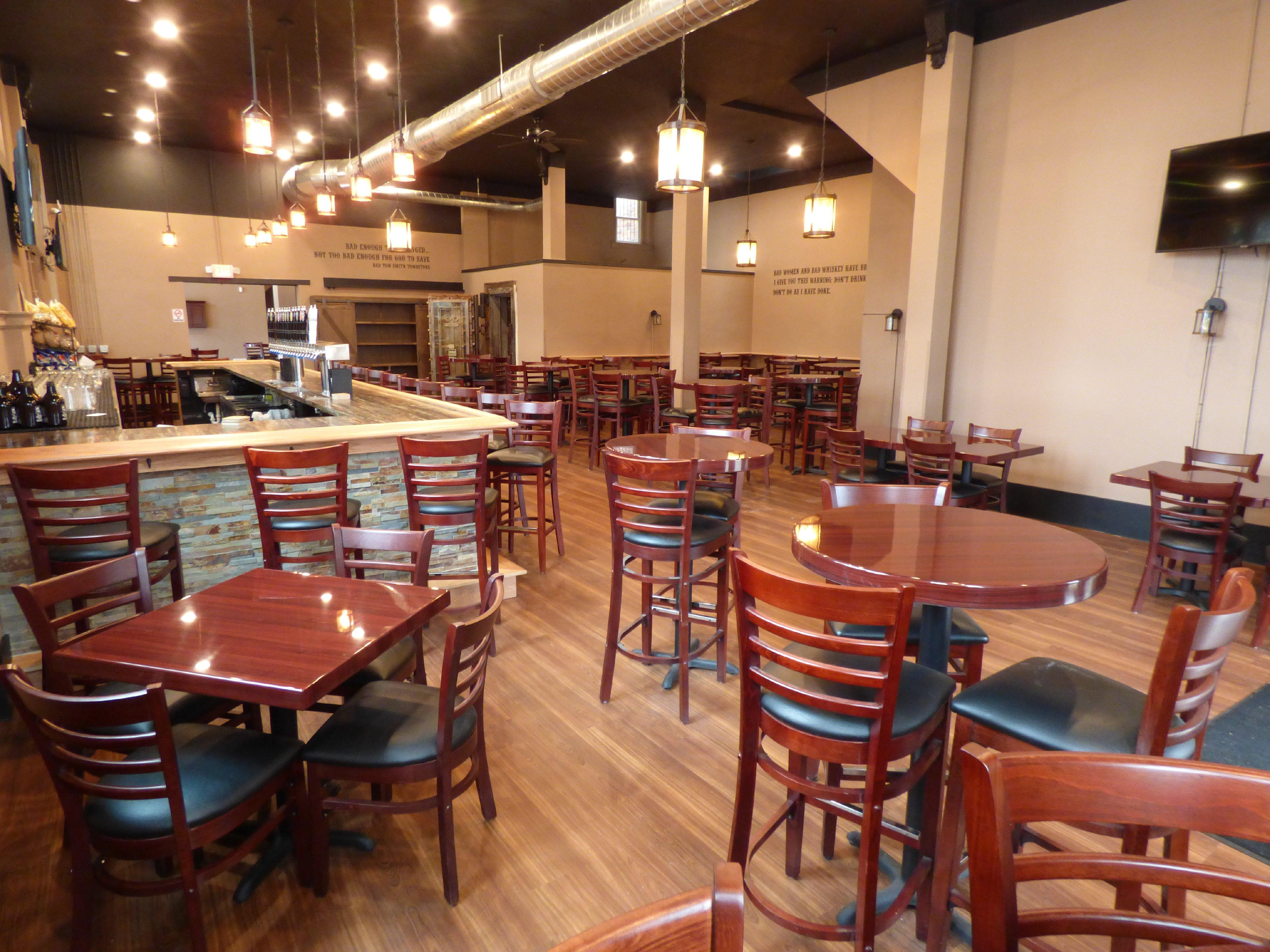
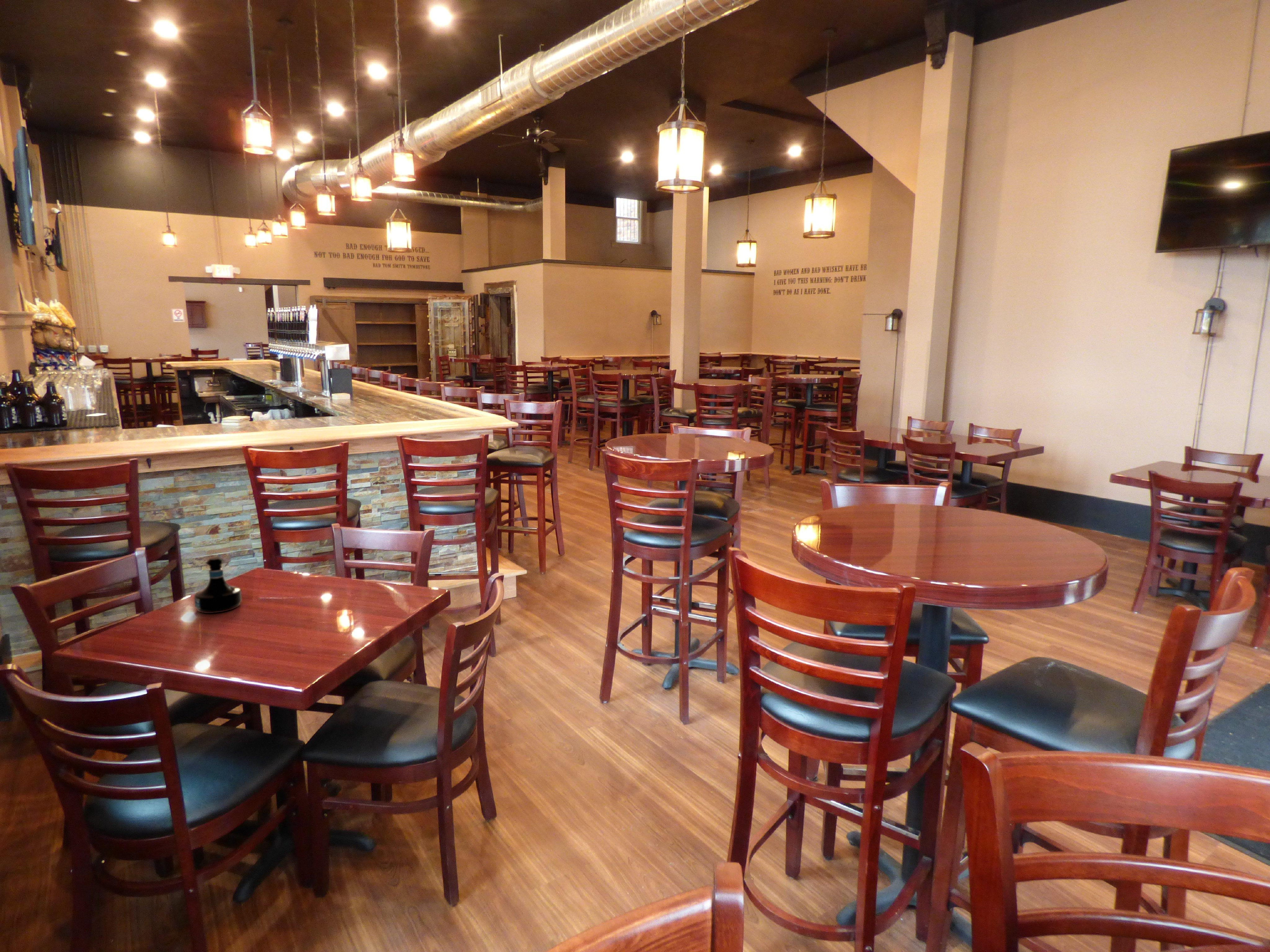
+ tequila bottle [194,557,242,613]
